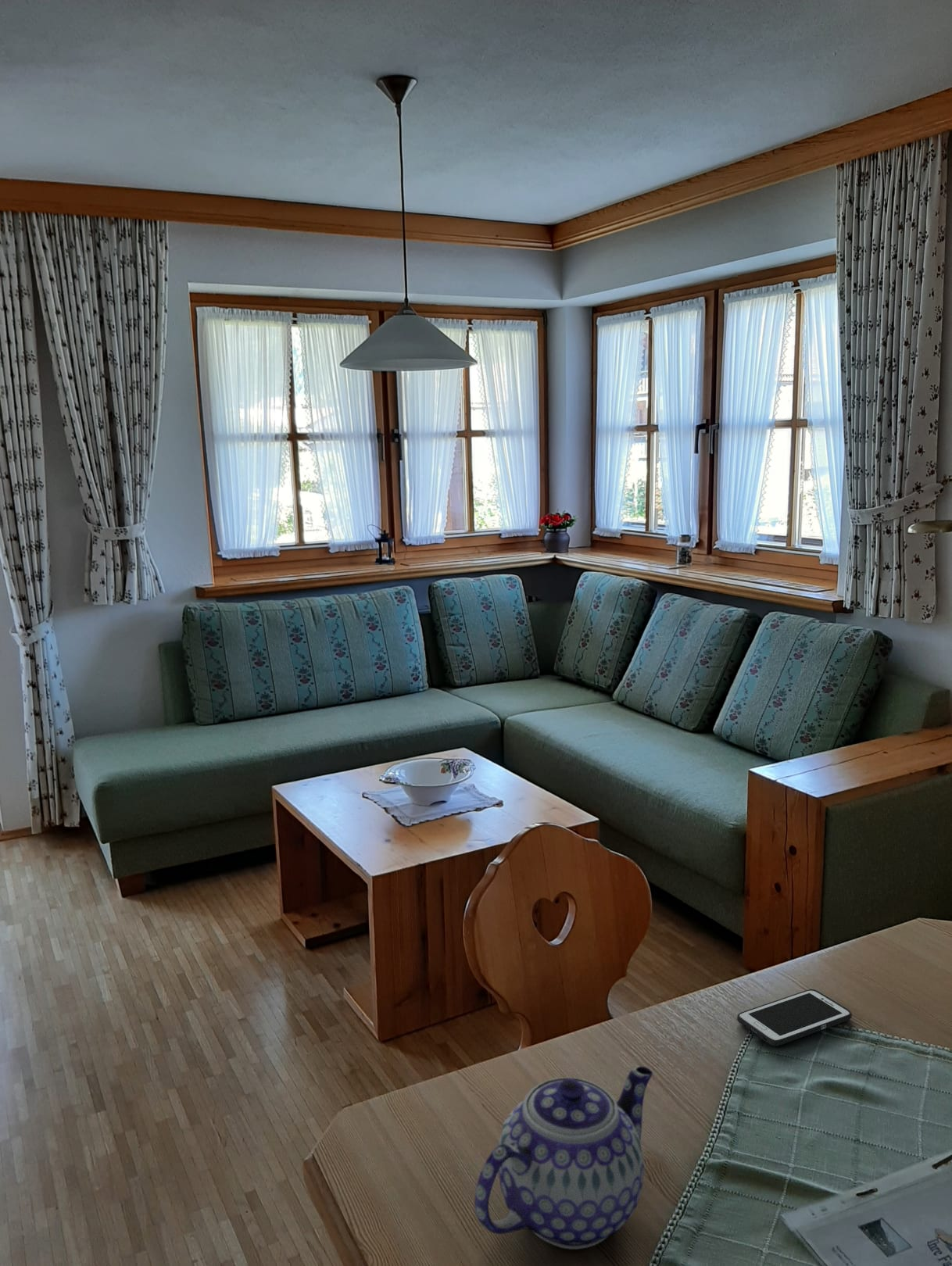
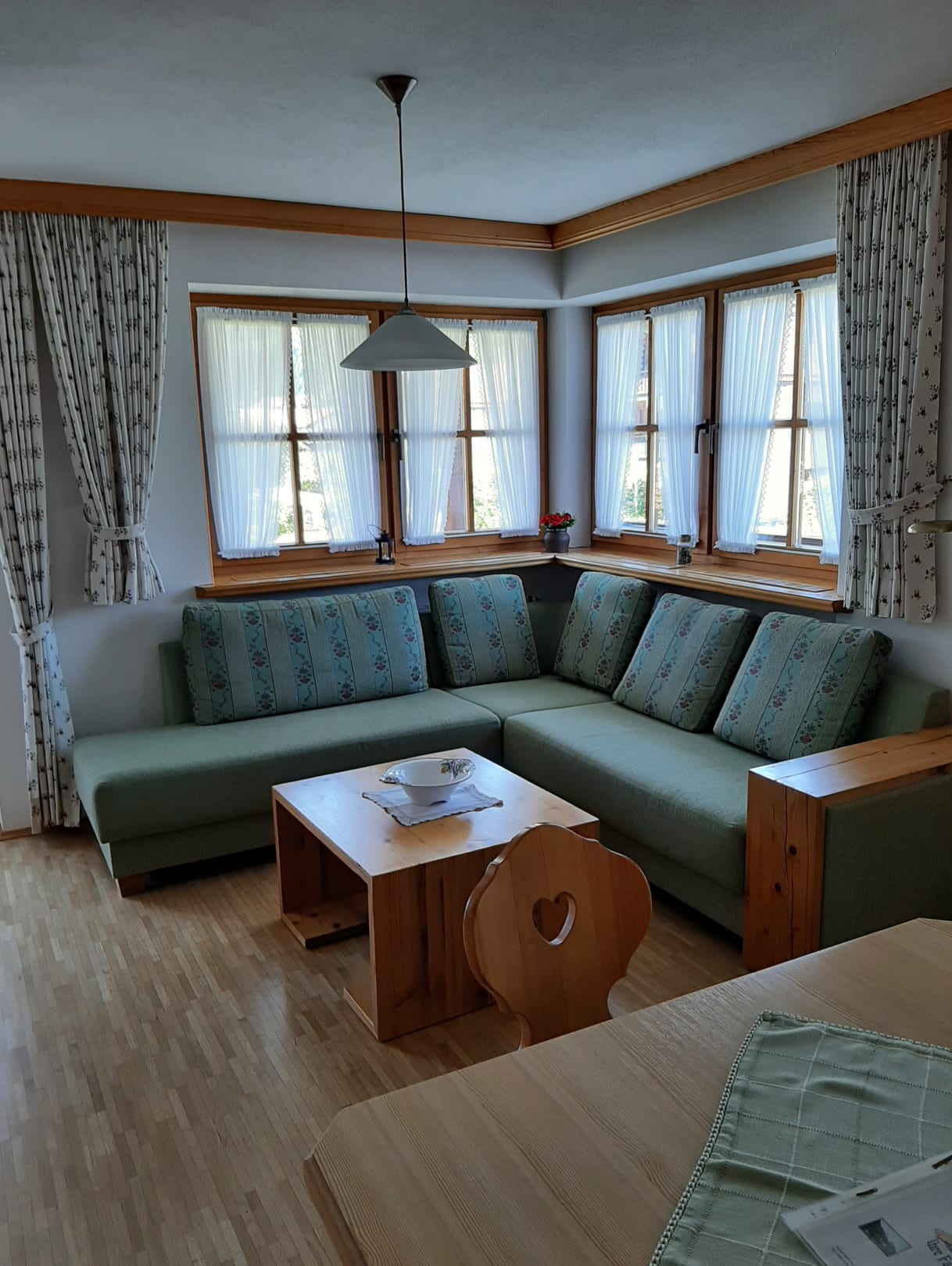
- cell phone [736,989,853,1047]
- teapot [474,1066,653,1250]
